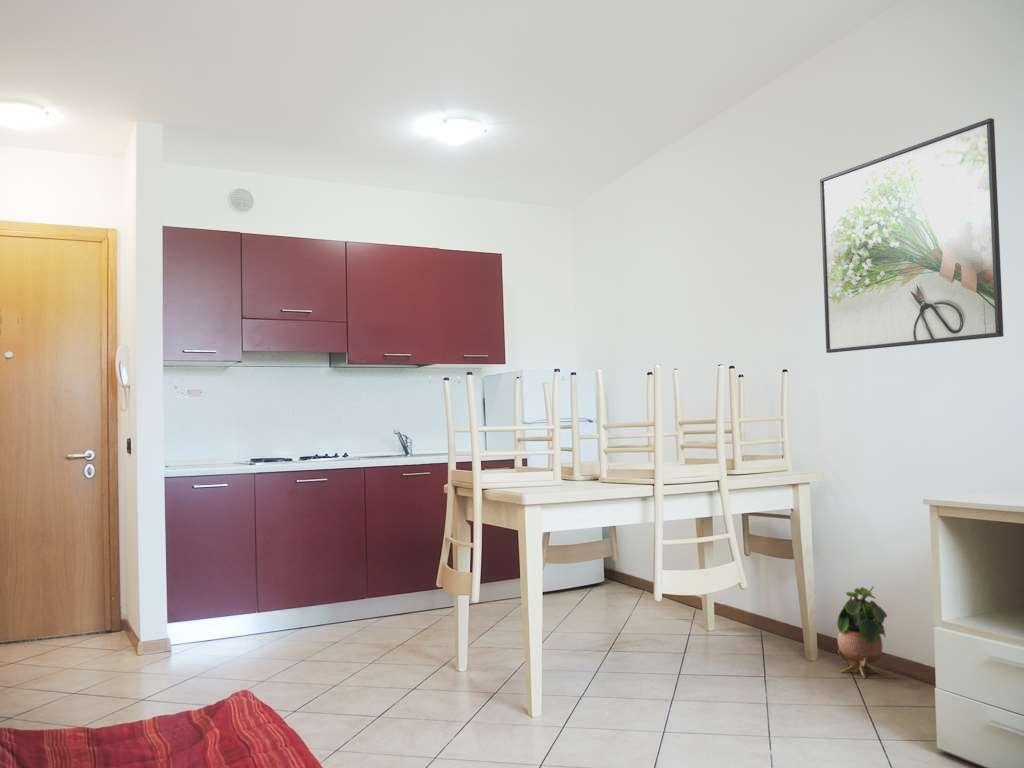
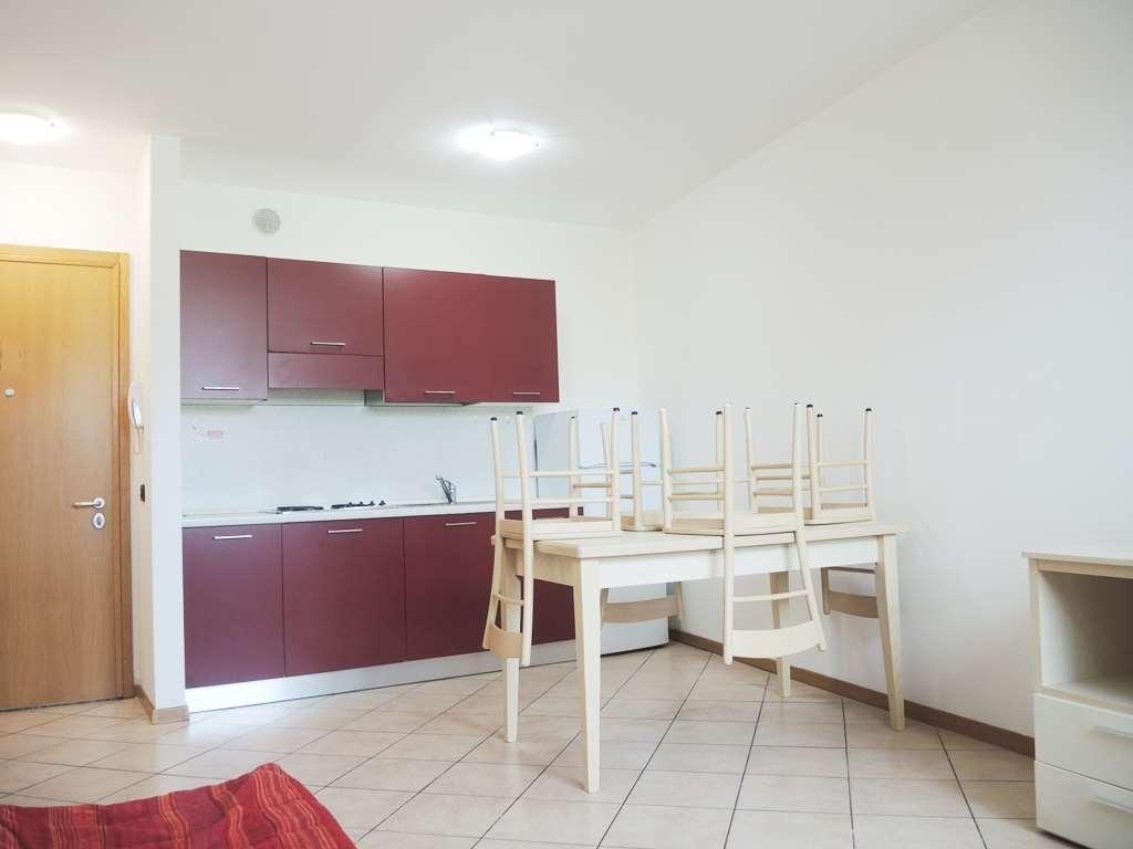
- potted plant [836,585,888,680]
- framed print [819,117,1005,354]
